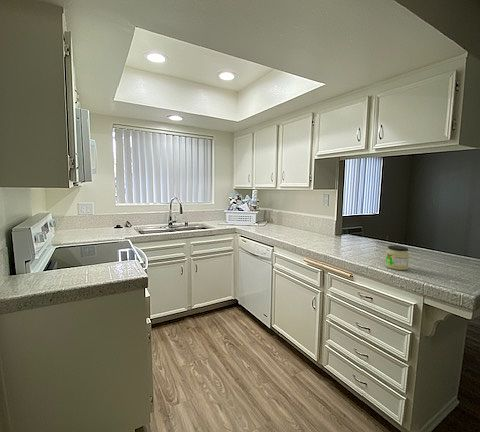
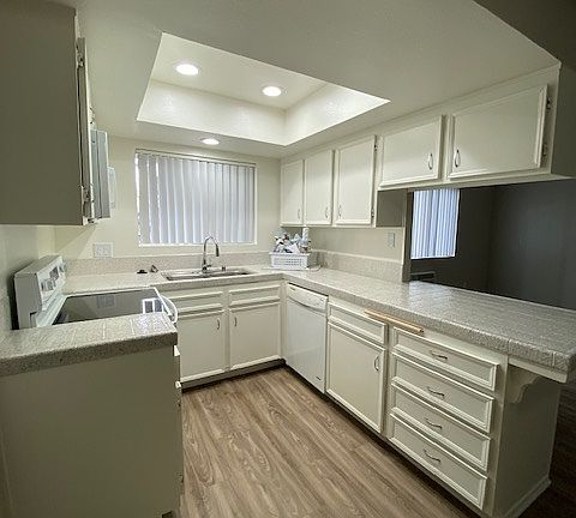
- jar [385,245,410,271]
